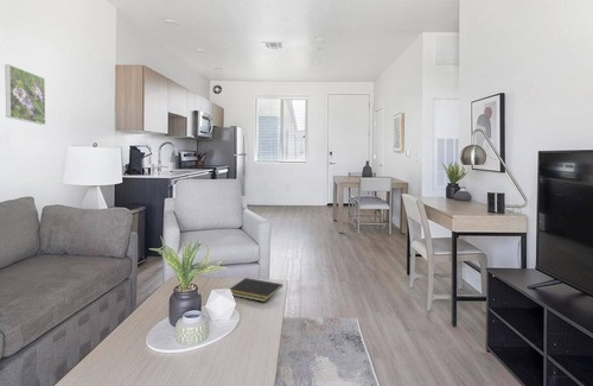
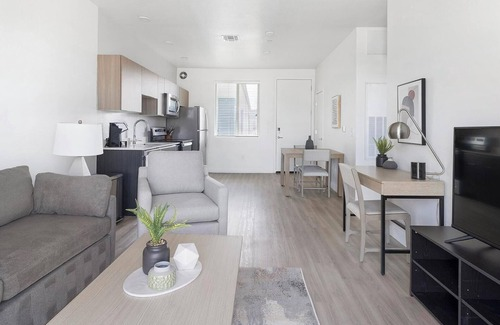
- notepad [229,277,283,303]
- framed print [4,63,46,126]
